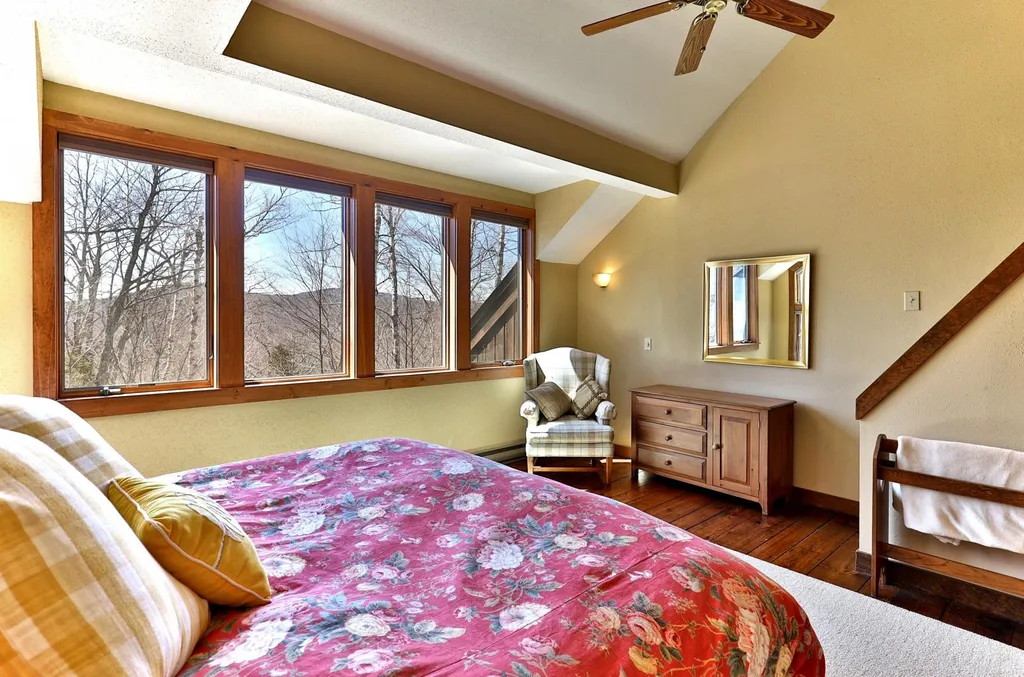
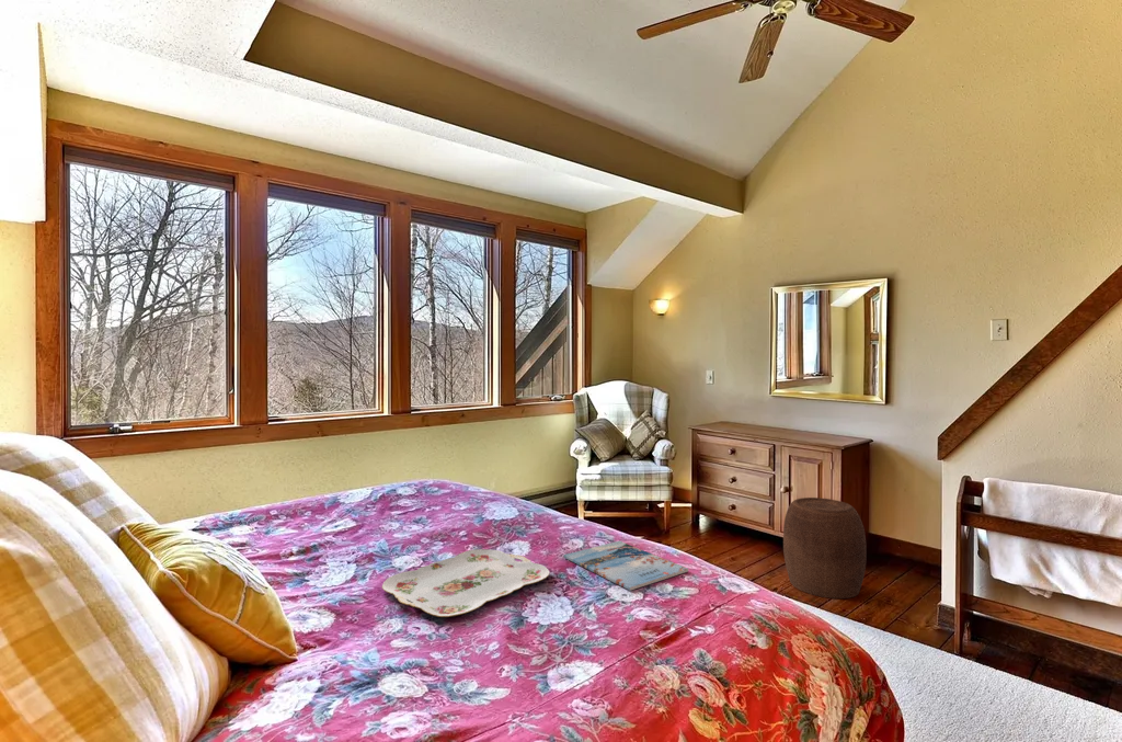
+ stool [782,496,868,600]
+ serving tray [381,548,551,618]
+ magazine [563,540,689,592]
